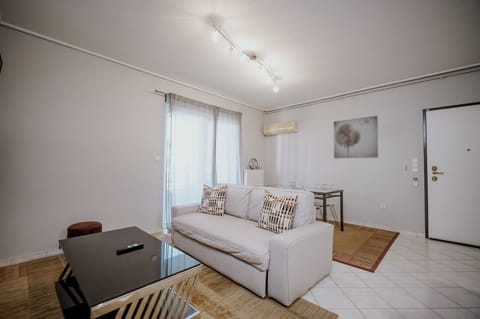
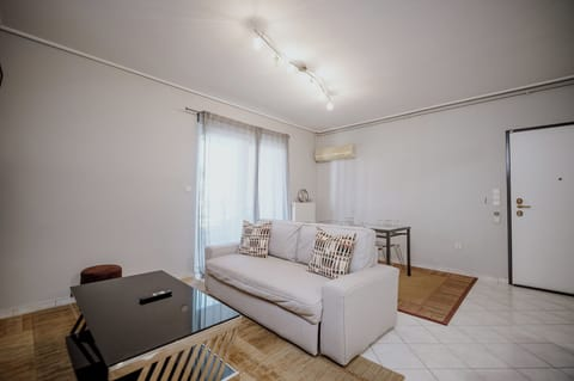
- wall art [333,115,379,159]
